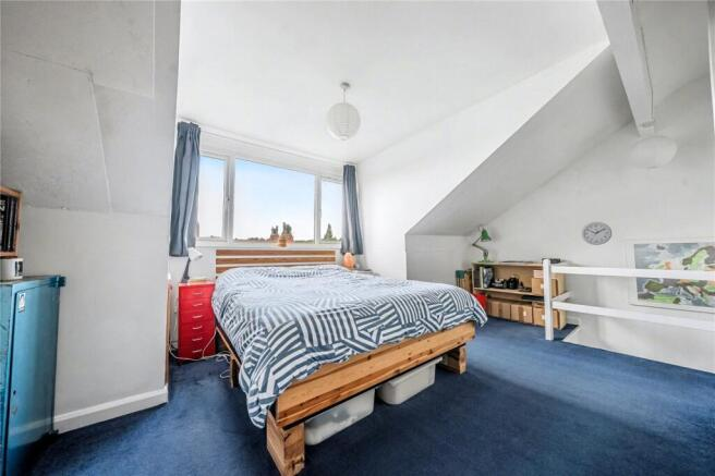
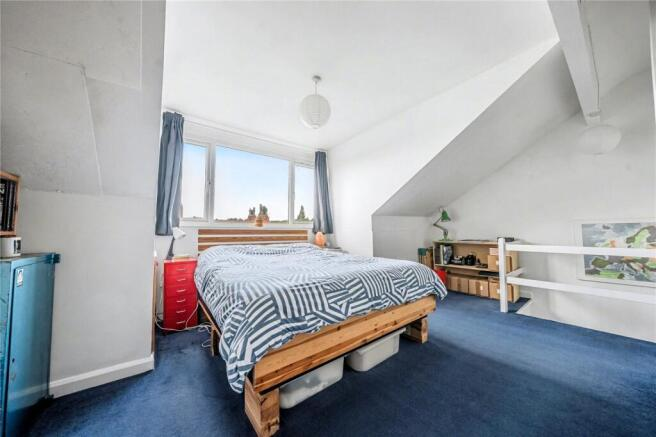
- wall clock [581,221,613,246]
